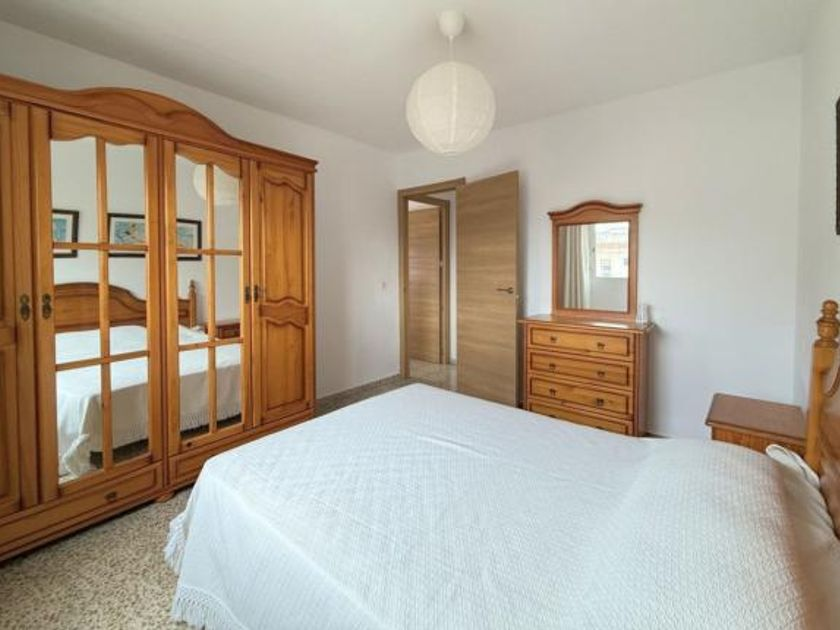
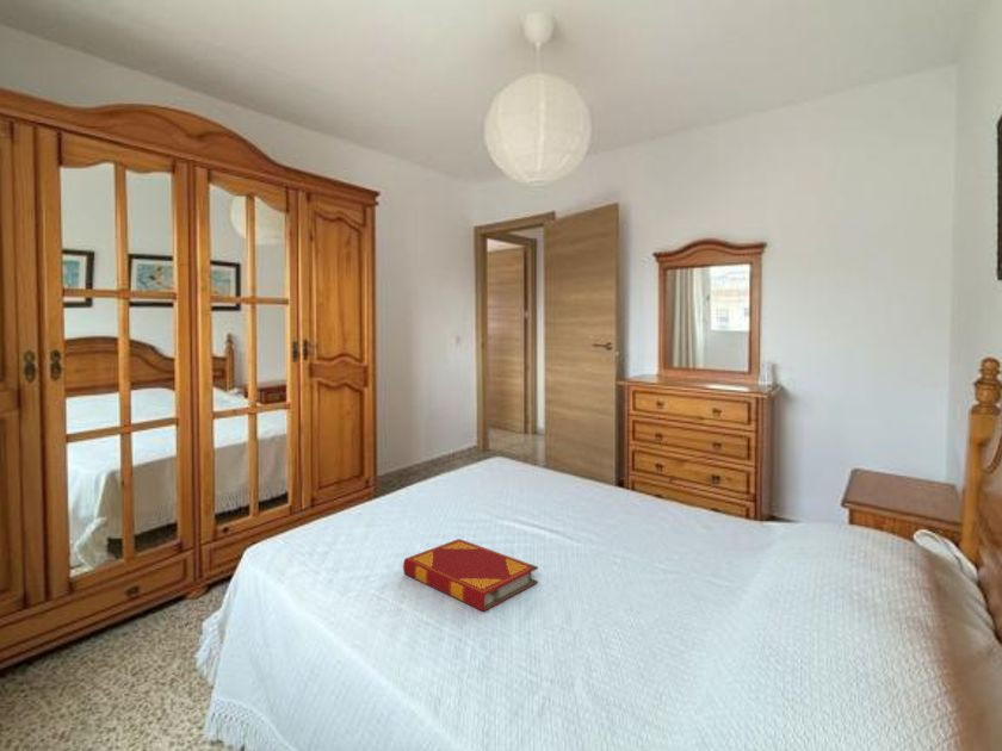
+ hardback book [402,538,539,613]
